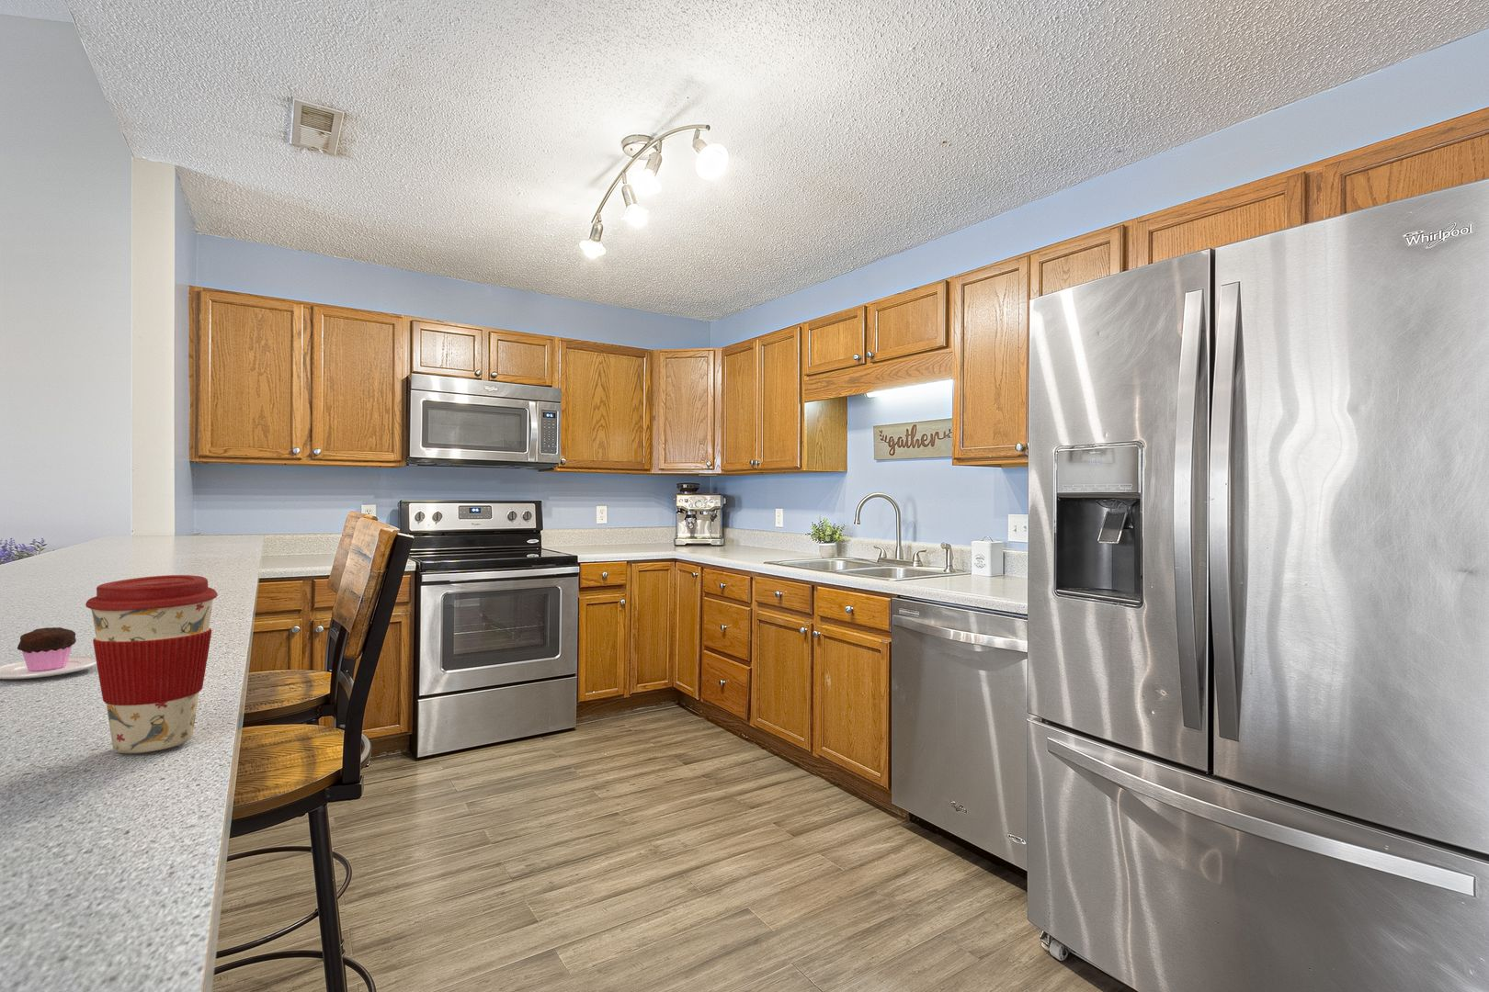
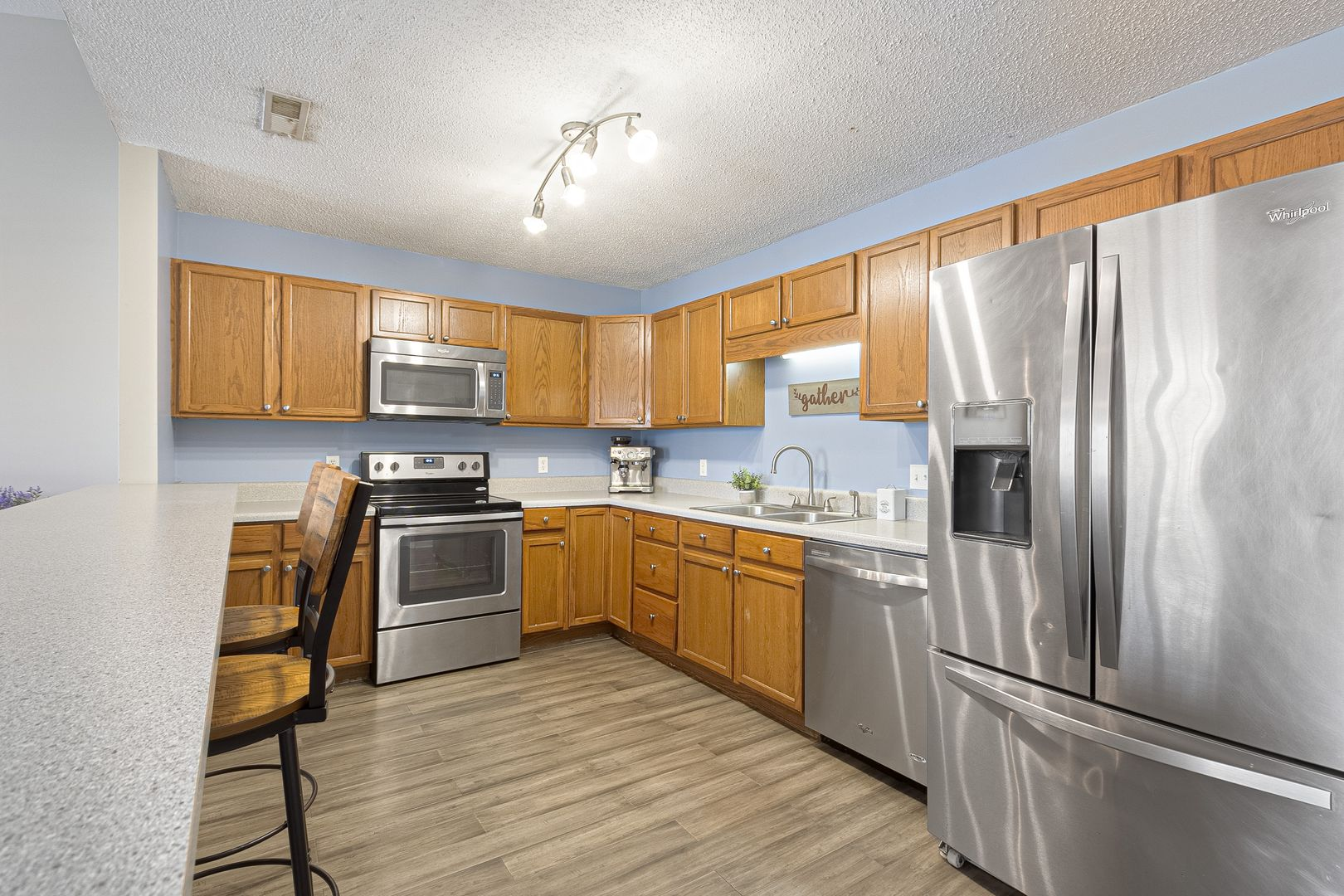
- coffee cup [84,575,218,754]
- muffin [0,627,96,680]
